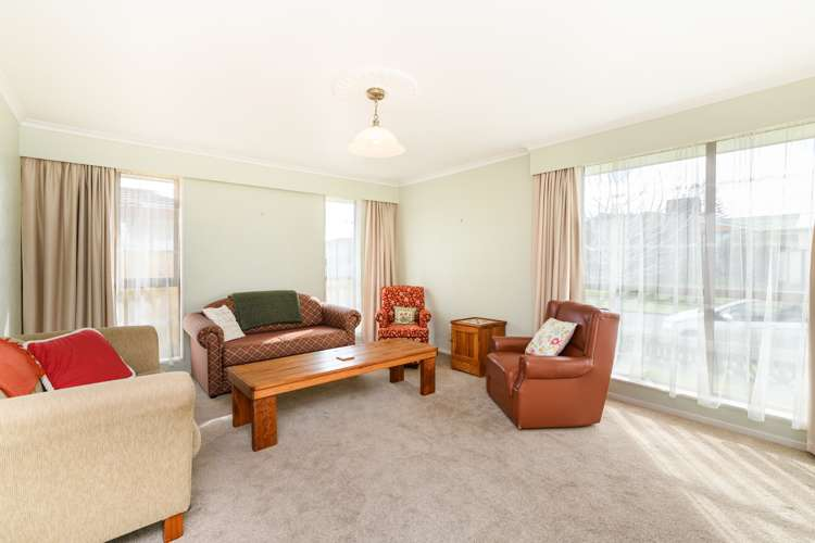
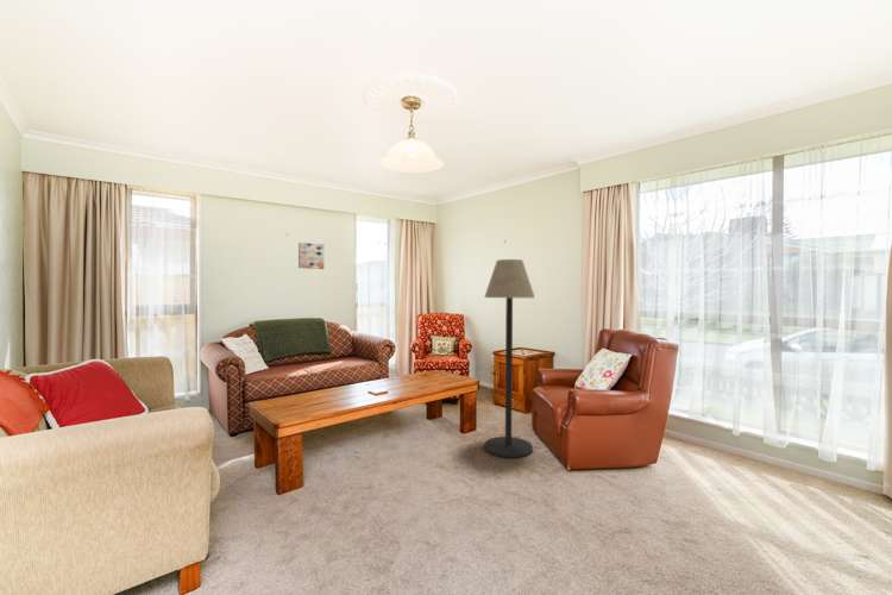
+ floor lamp [483,258,536,458]
+ wall art [297,242,325,270]
